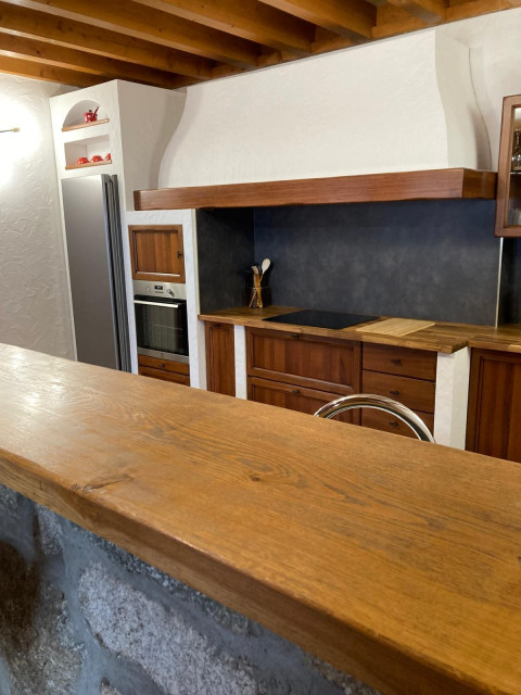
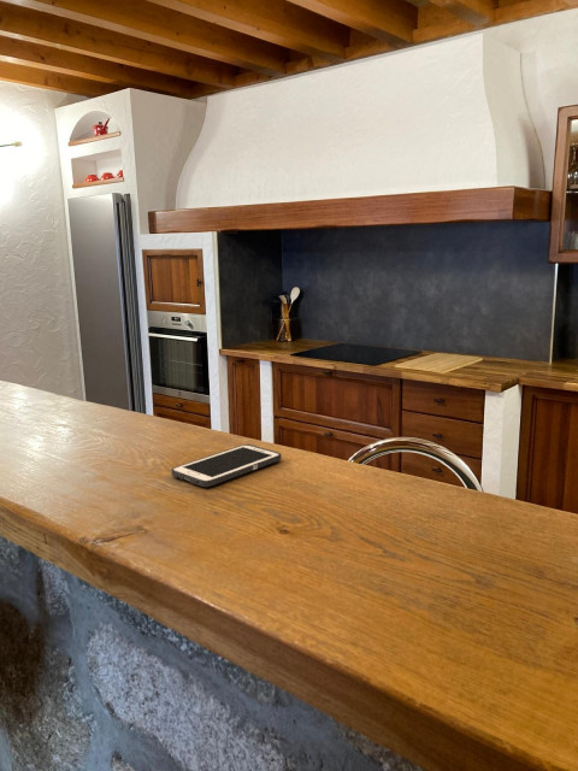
+ cell phone [170,443,282,488]
